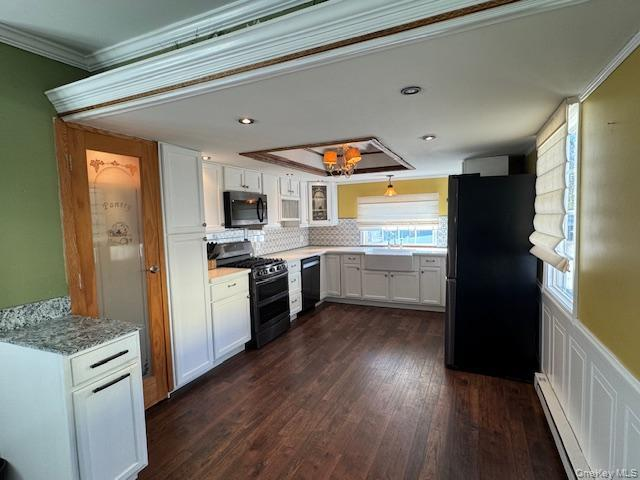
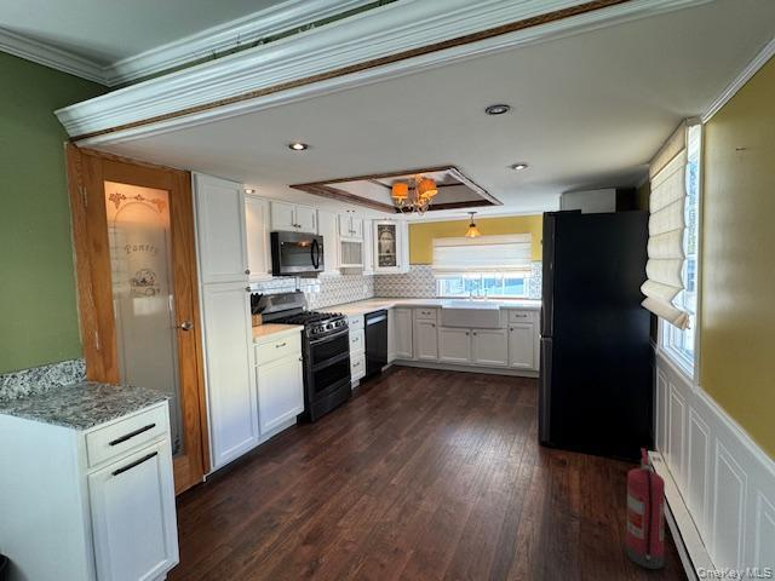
+ fire extinguisher [625,447,666,570]
